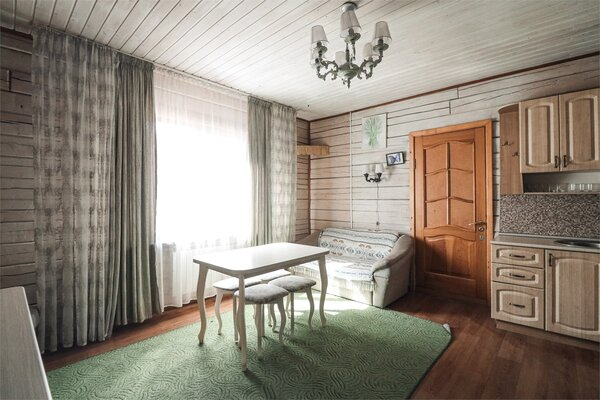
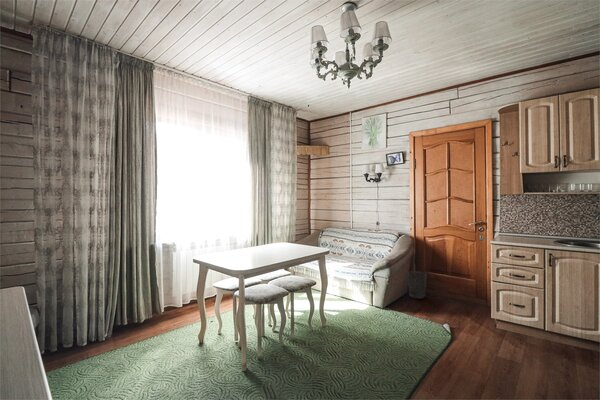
+ wastebasket [407,270,428,299]
